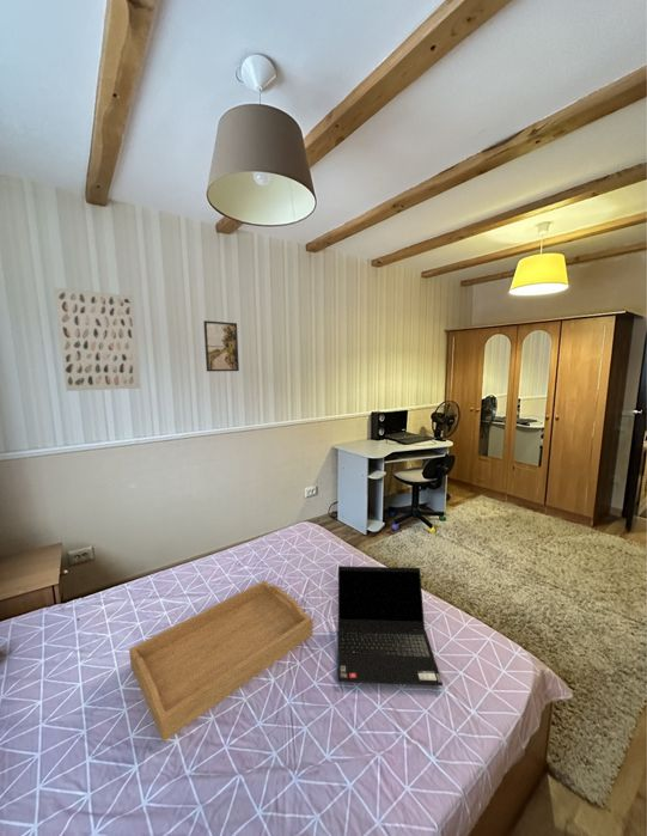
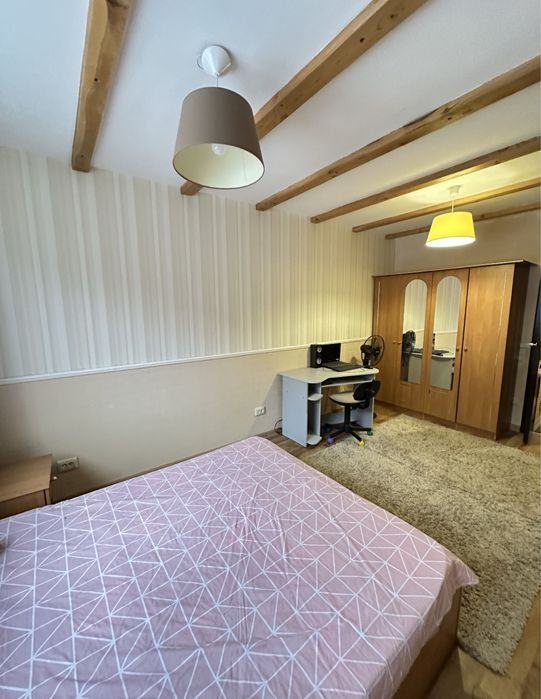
- laptop computer [337,565,444,687]
- serving tray [128,579,313,744]
- wall art [53,287,141,392]
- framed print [202,319,240,373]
